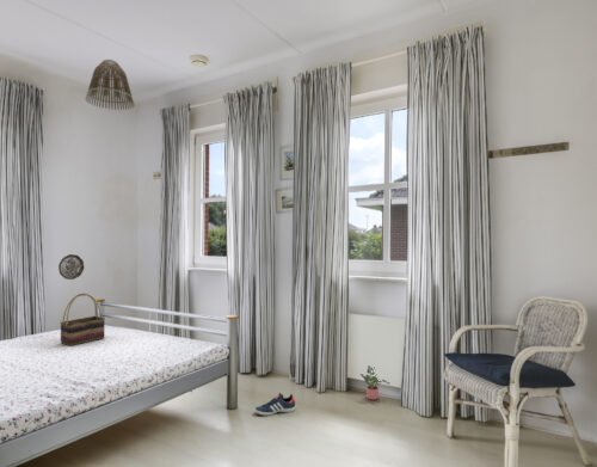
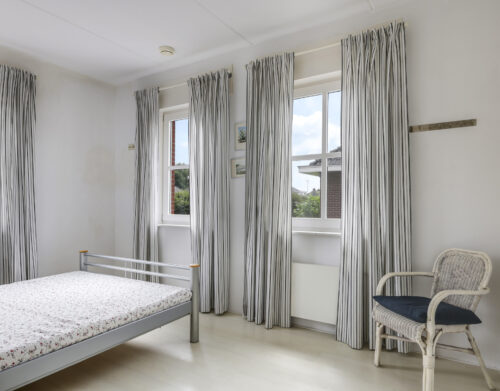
- lamp shade [84,59,135,111]
- sneaker [254,392,296,417]
- decorative plate [57,253,85,281]
- woven basket [59,293,106,348]
- potted plant [359,364,390,401]
